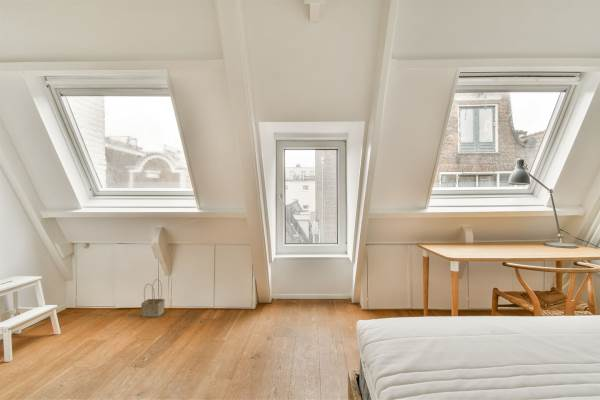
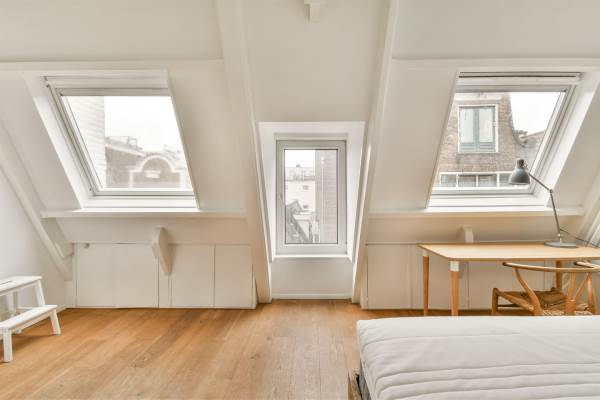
- basket [140,278,166,318]
